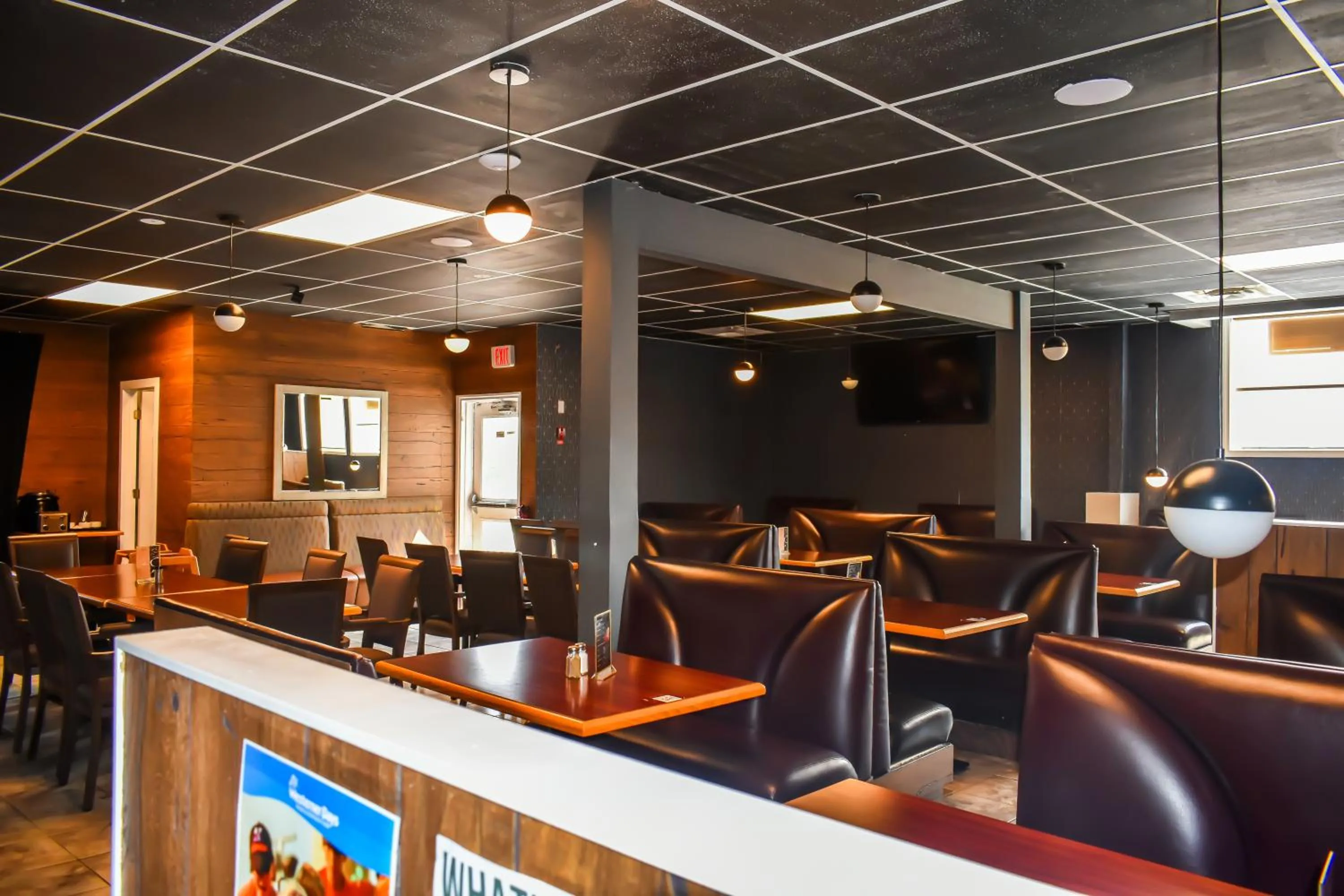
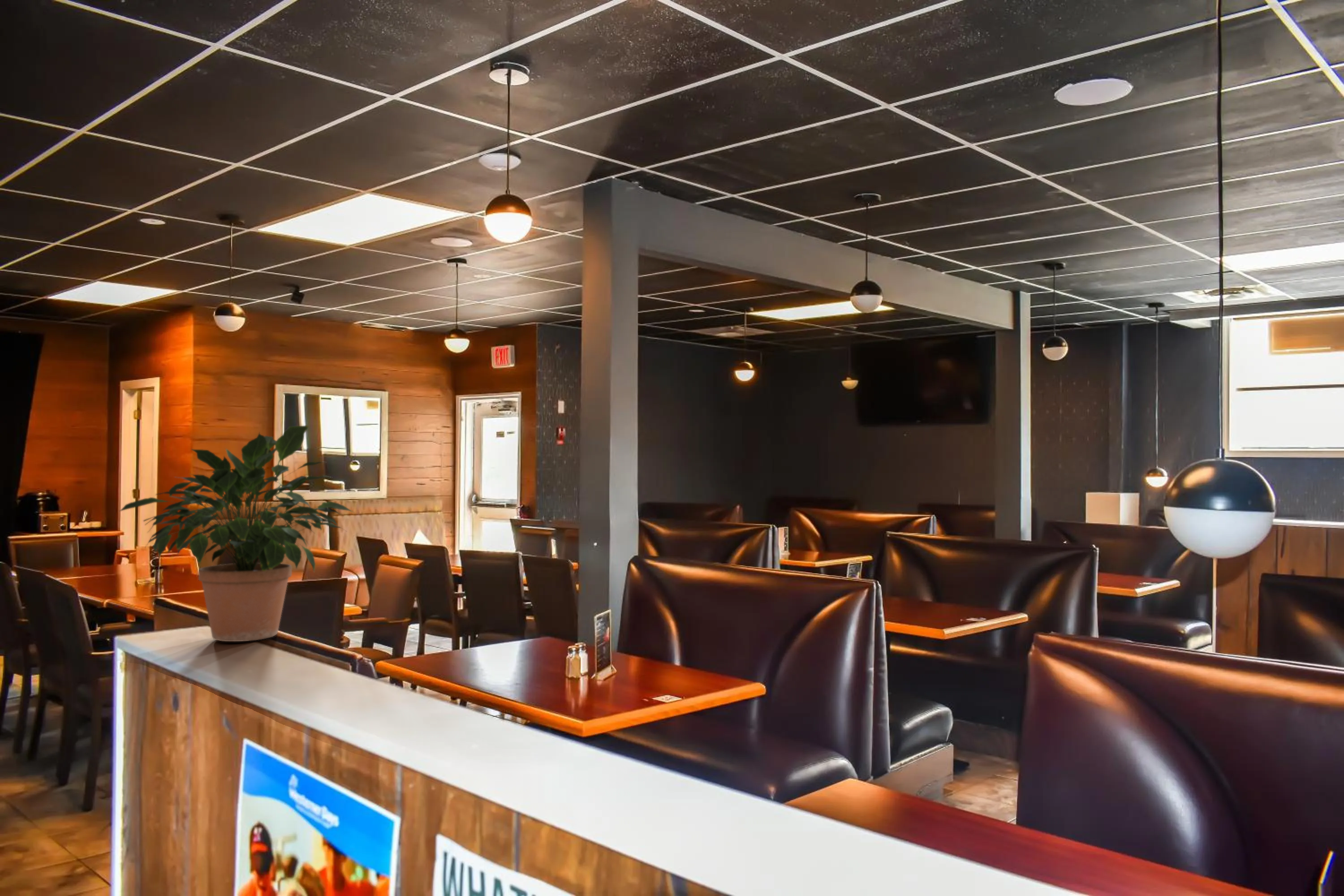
+ potted plant [118,424,355,642]
